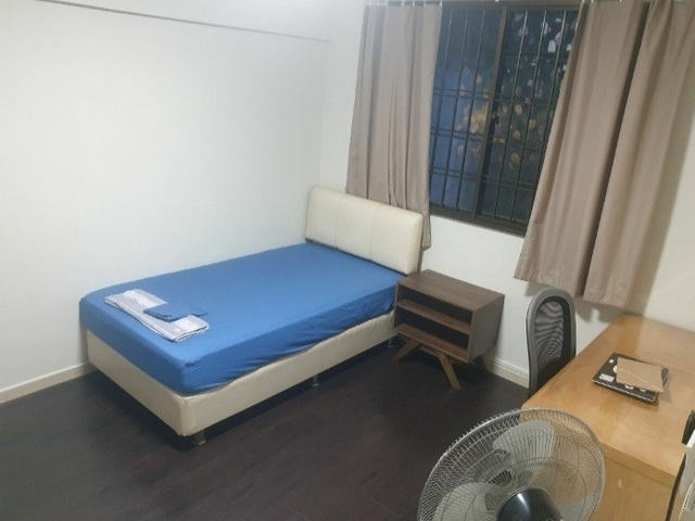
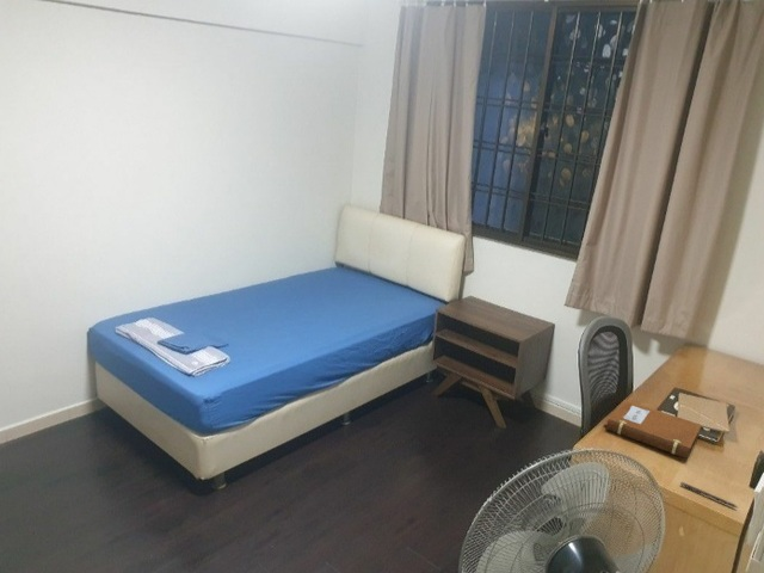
+ notebook [604,399,703,460]
+ pen [679,481,739,509]
